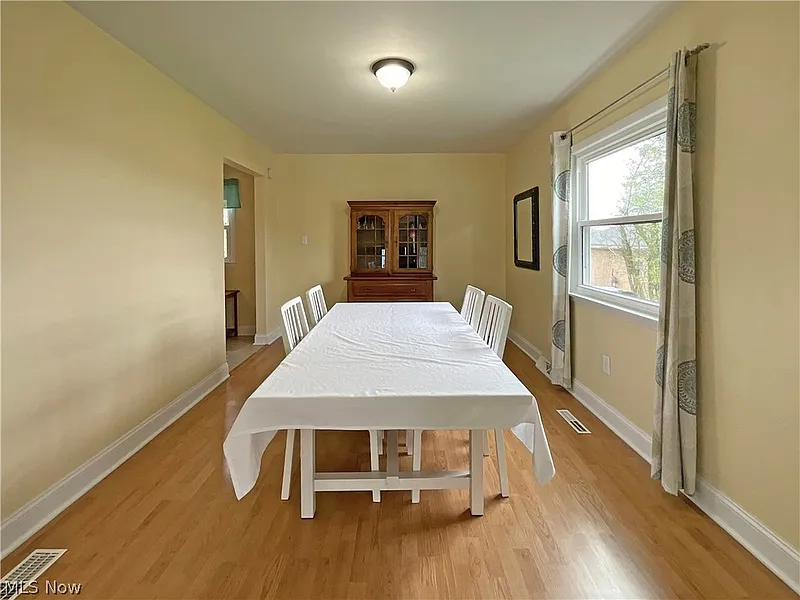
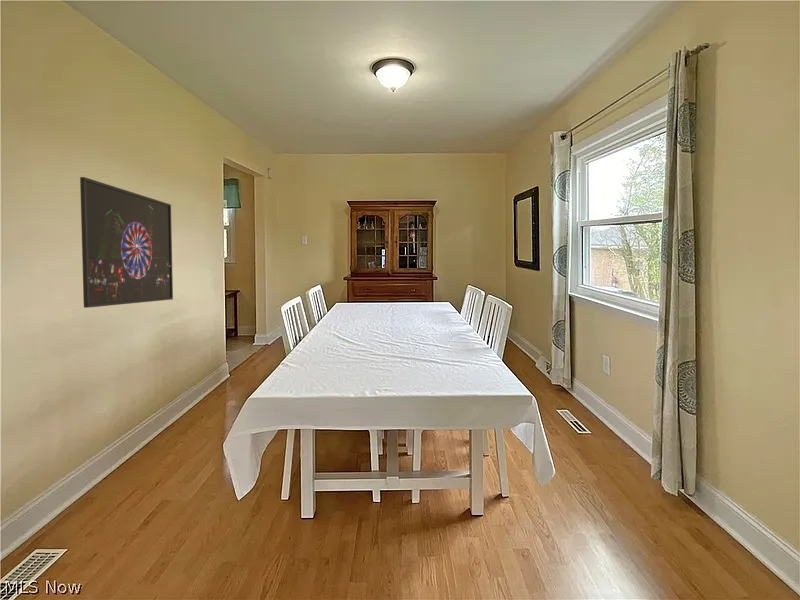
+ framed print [79,176,174,309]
